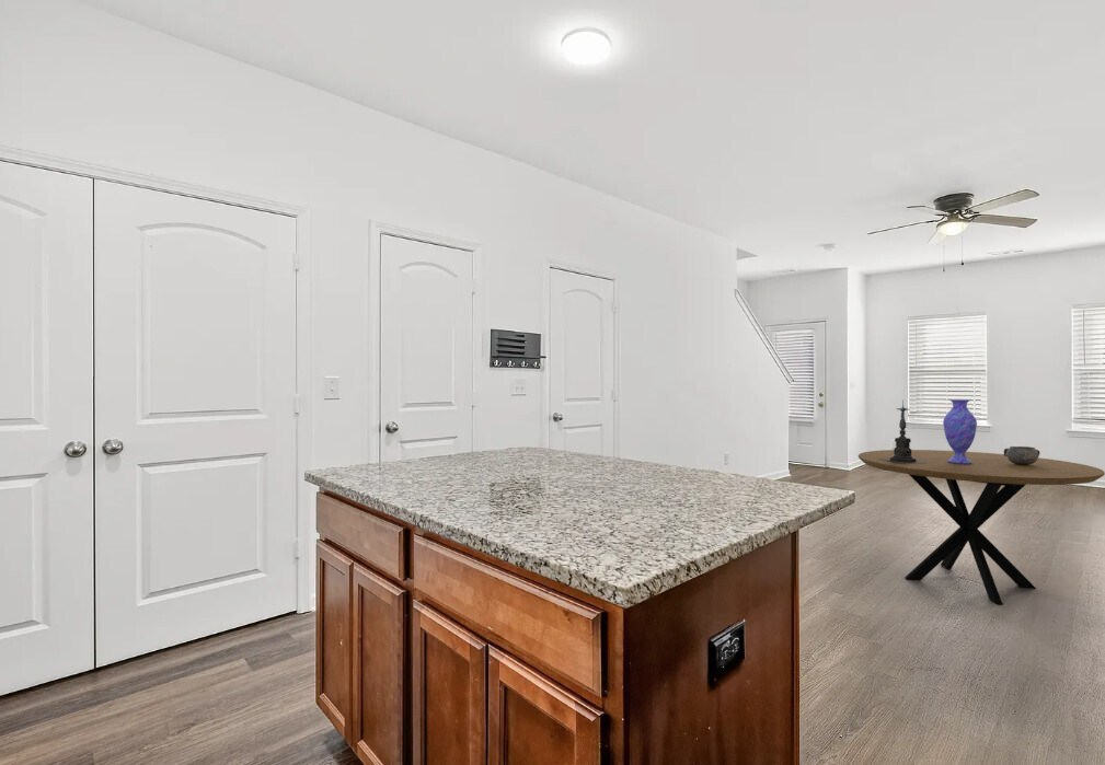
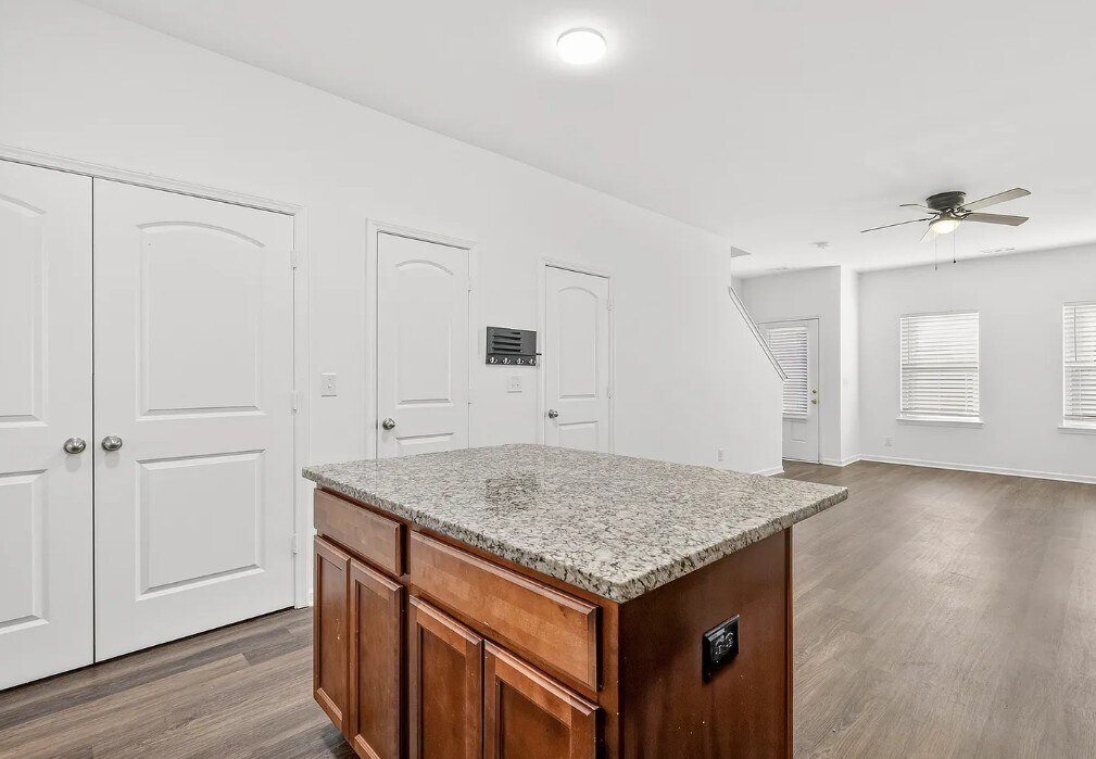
- candle holder [878,398,922,464]
- decorative bowl [1003,445,1040,465]
- vase [942,398,978,464]
- dining table [857,449,1105,606]
